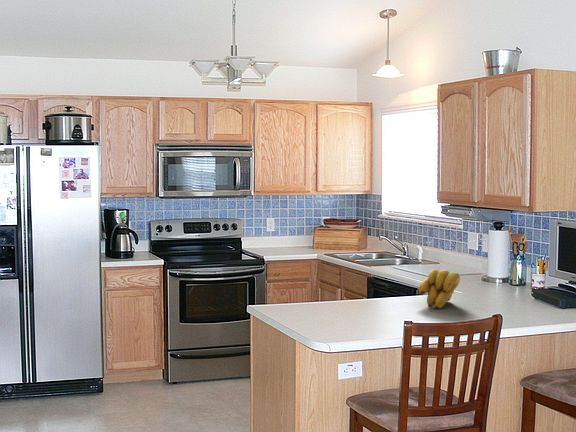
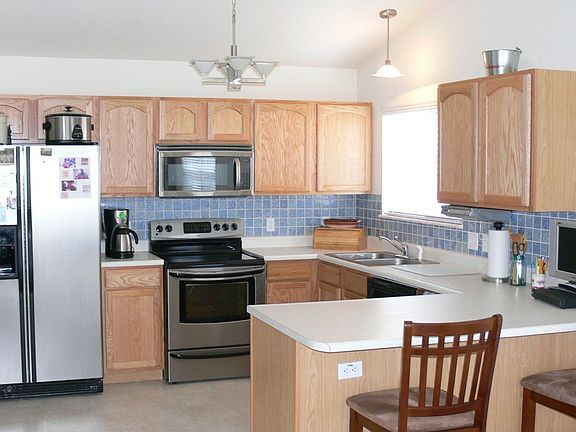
- banana bunch [418,268,461,310]
